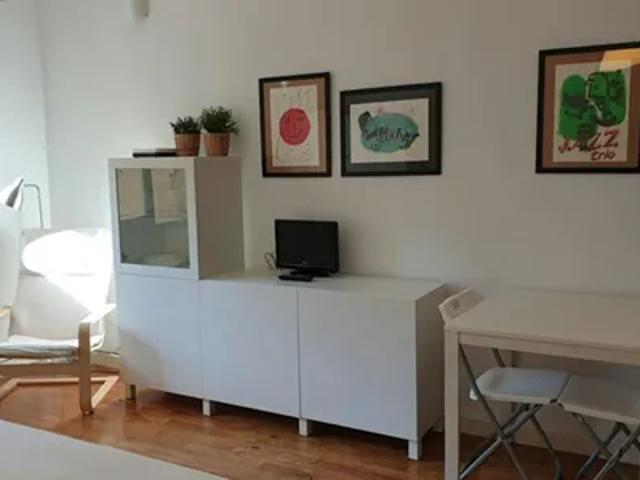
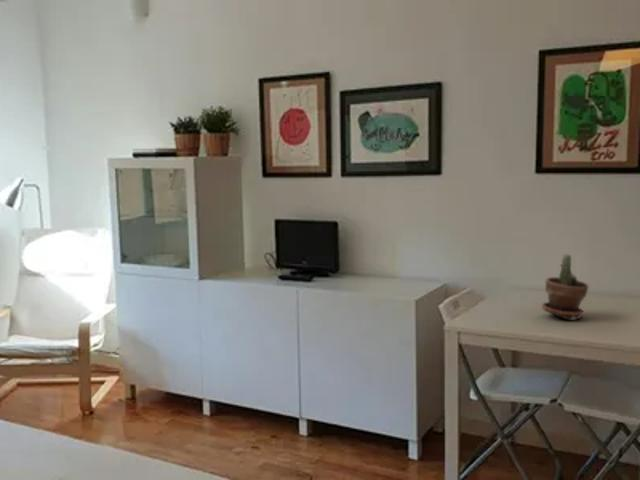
+ potted plant [541,253,590,320]
